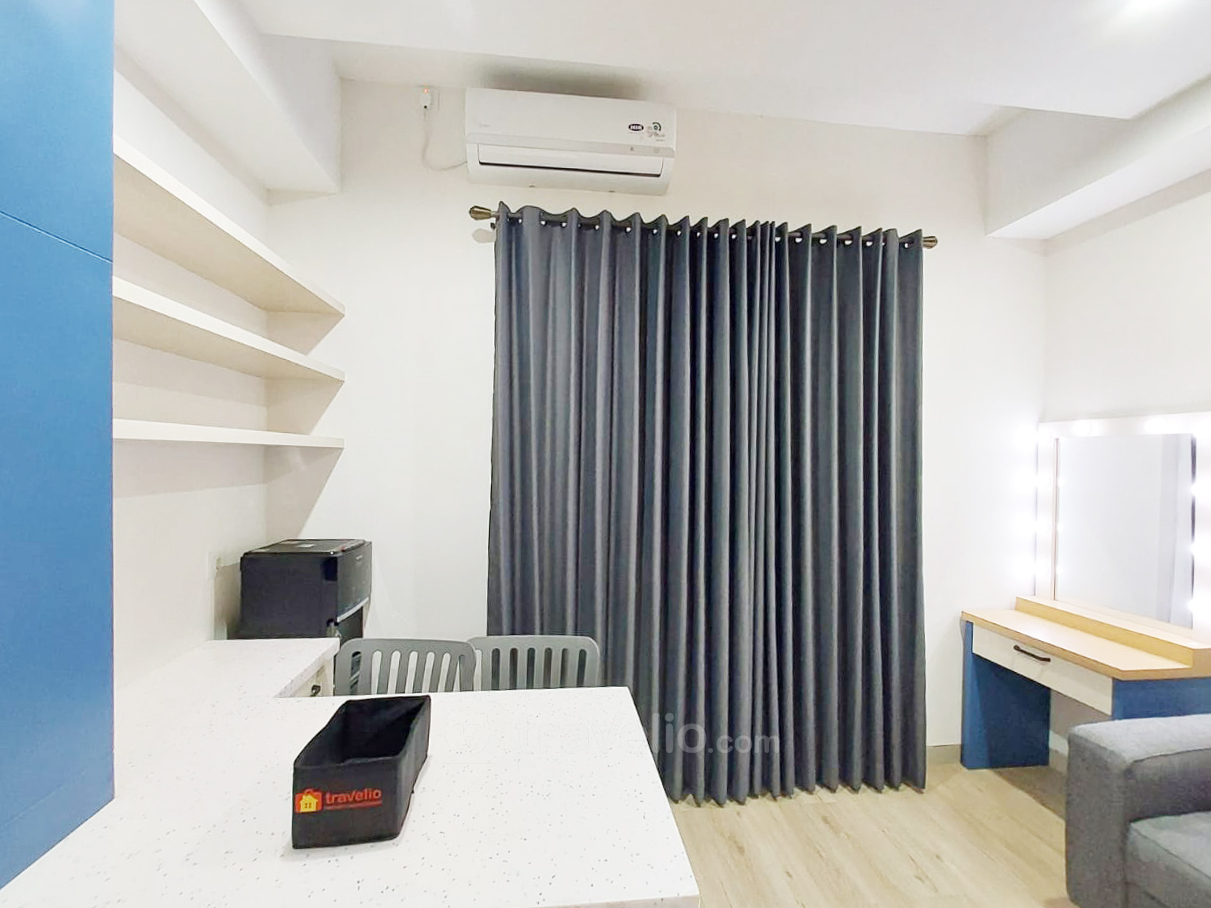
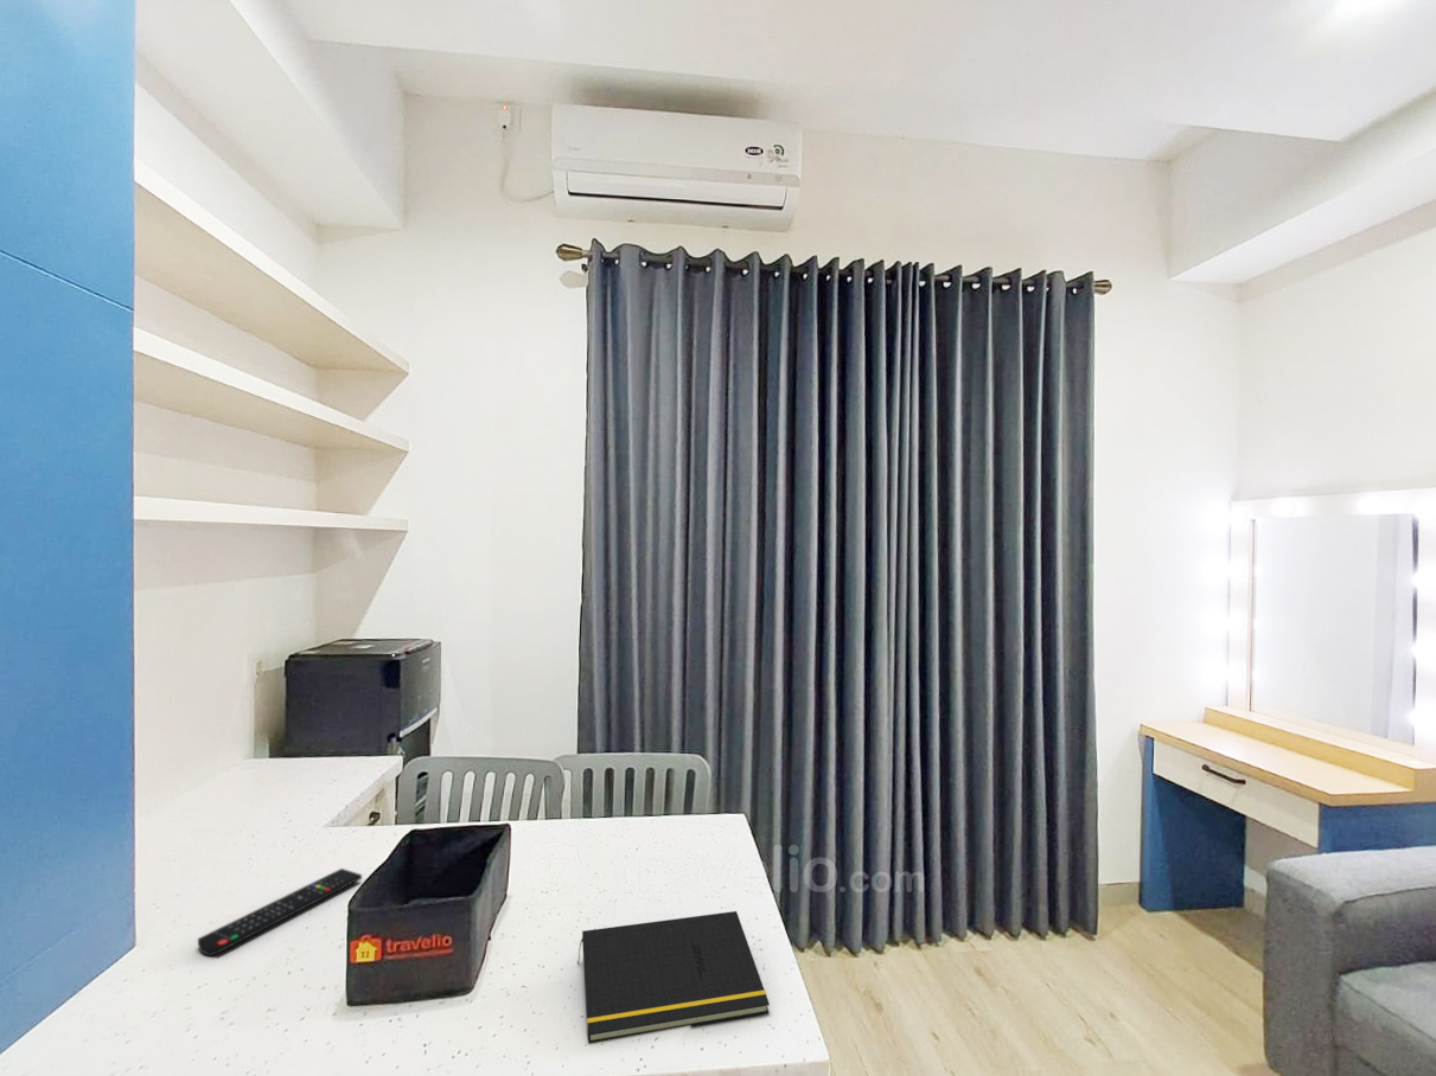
+ notepad [576,910,771,1045]
+ remote control [197,867,363,957]
